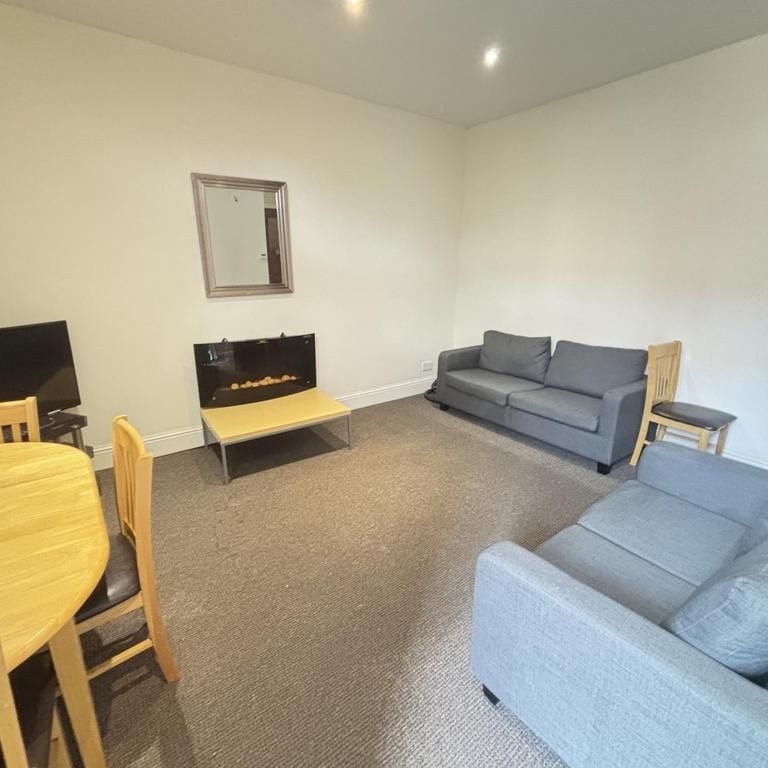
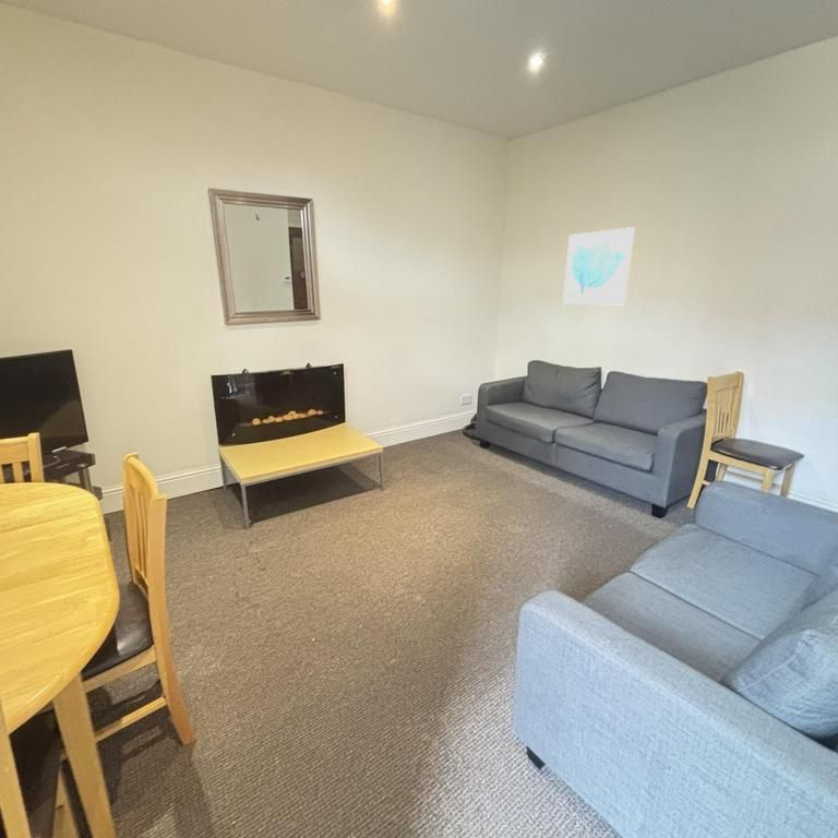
+ wall art [562,226,636,306]
